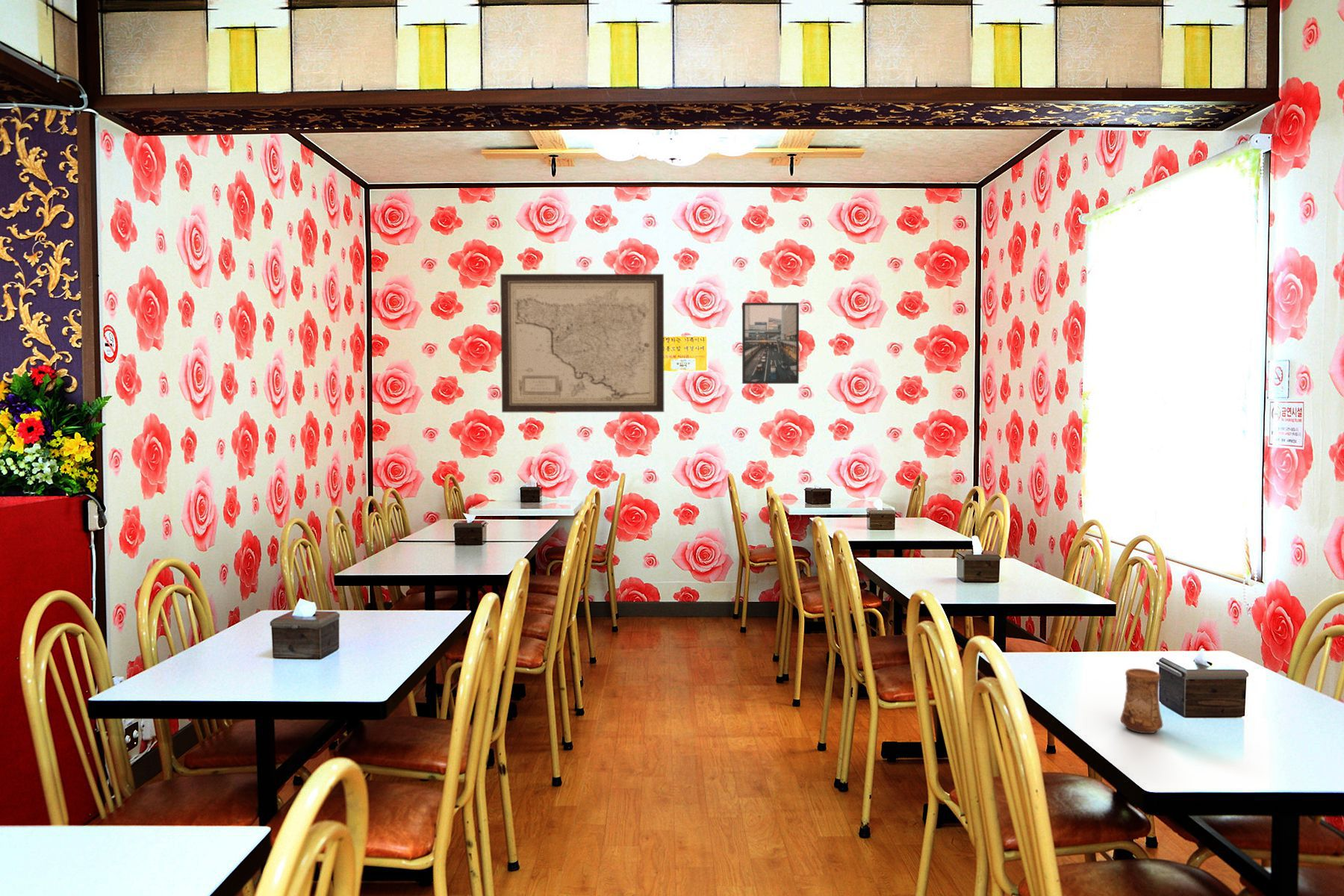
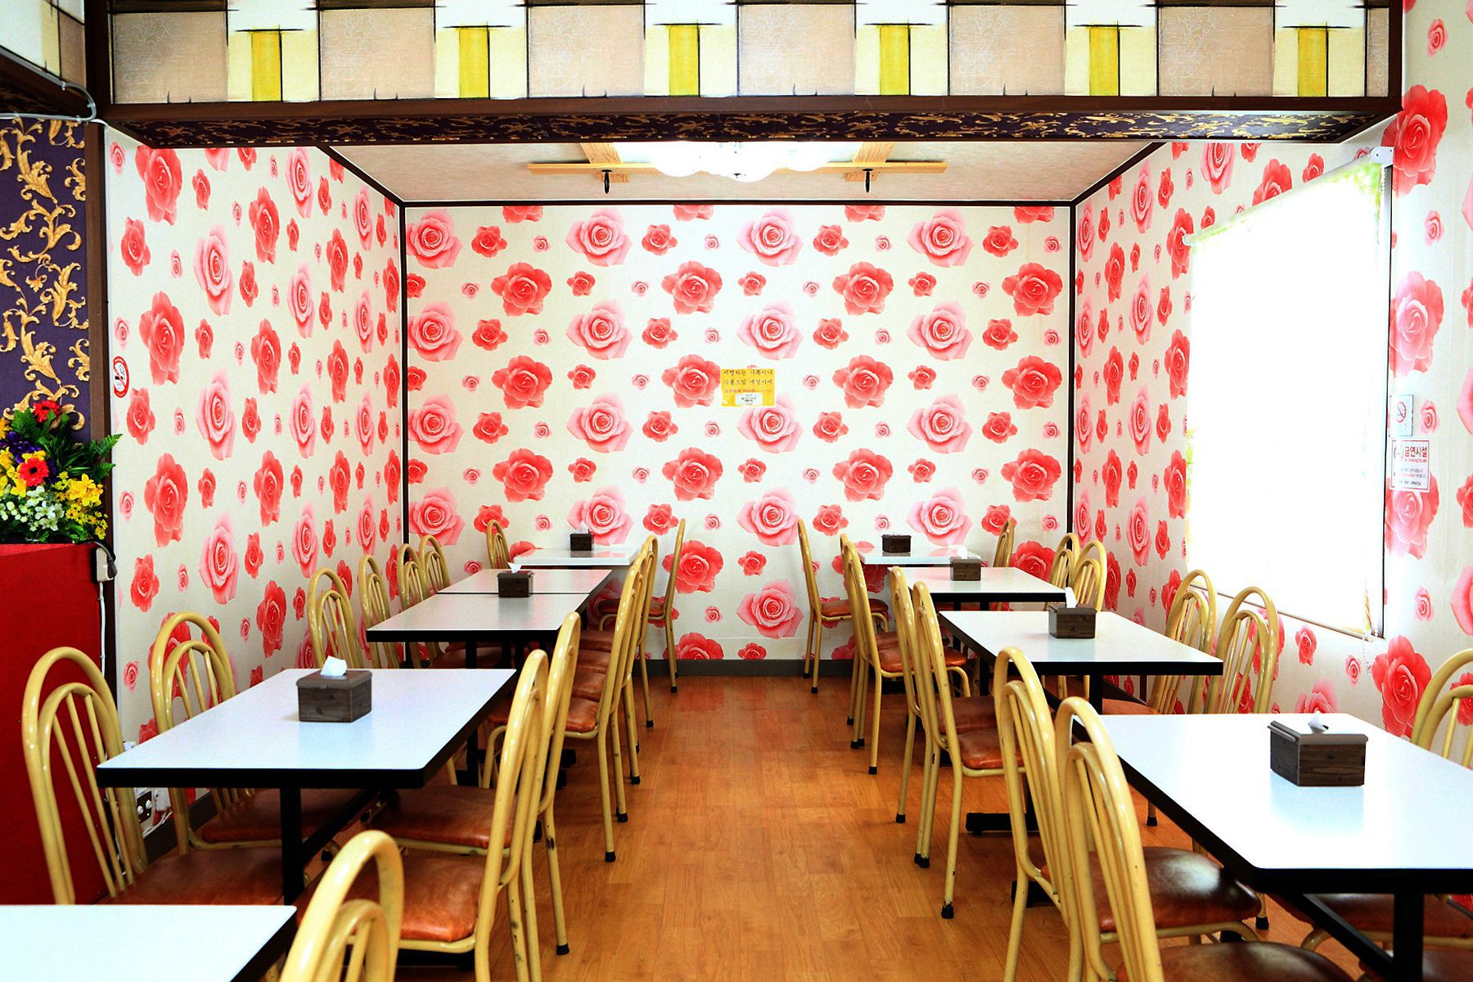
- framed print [741,302,800,385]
- cup [1119,668,1163,734]
- wall art [500,273,665,413]
